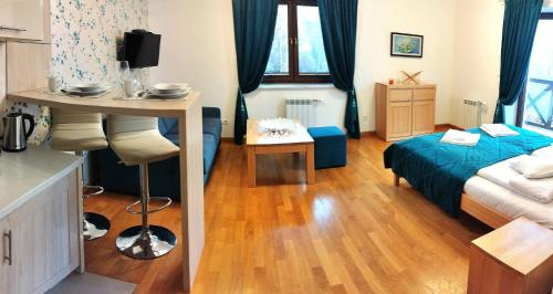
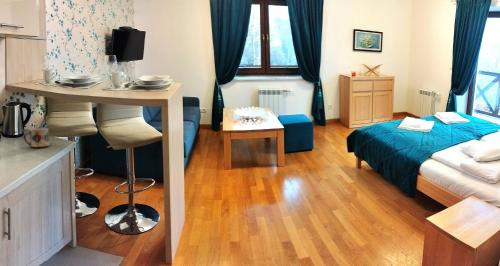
+ mug [22,127,51,148]
